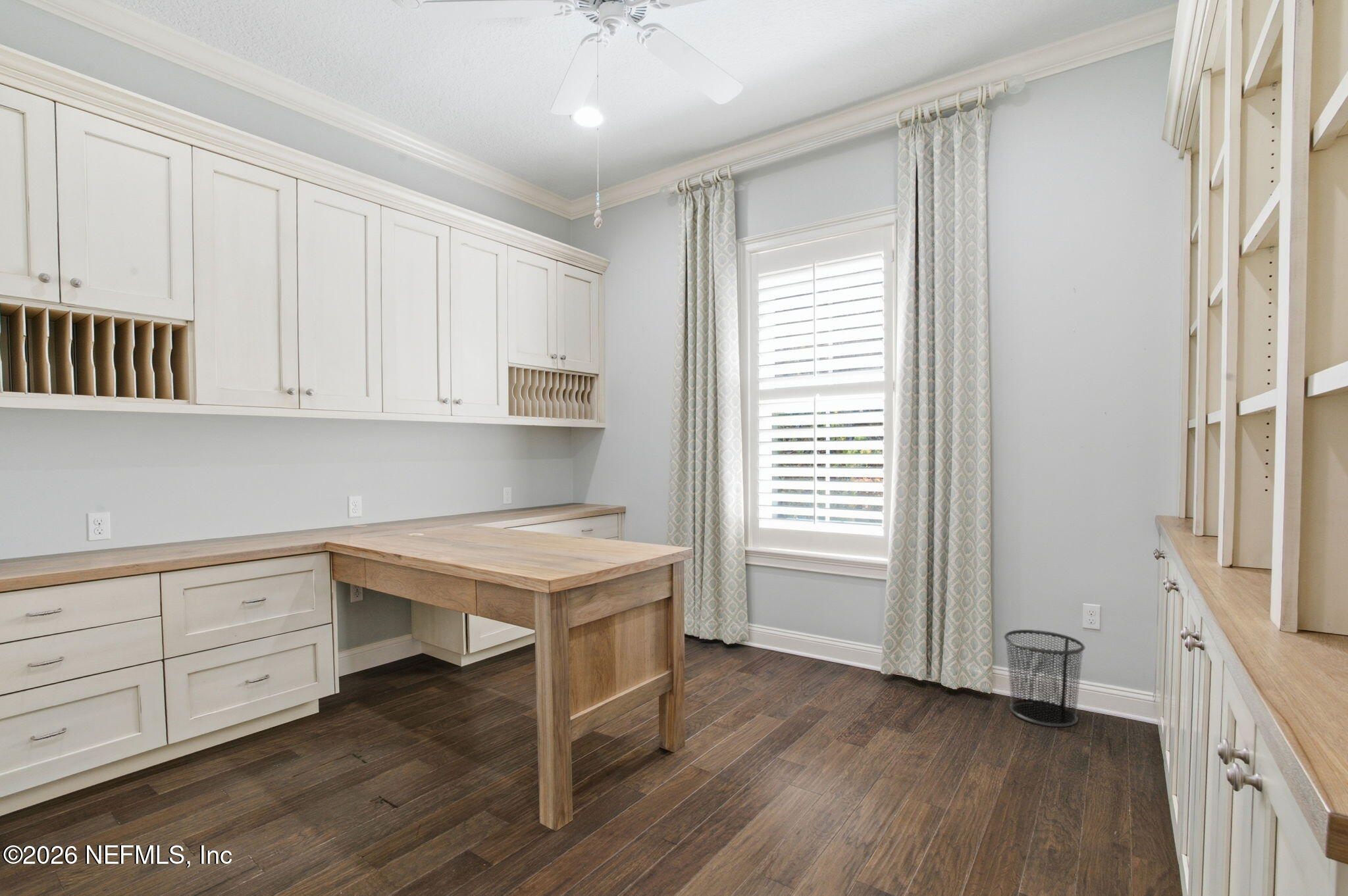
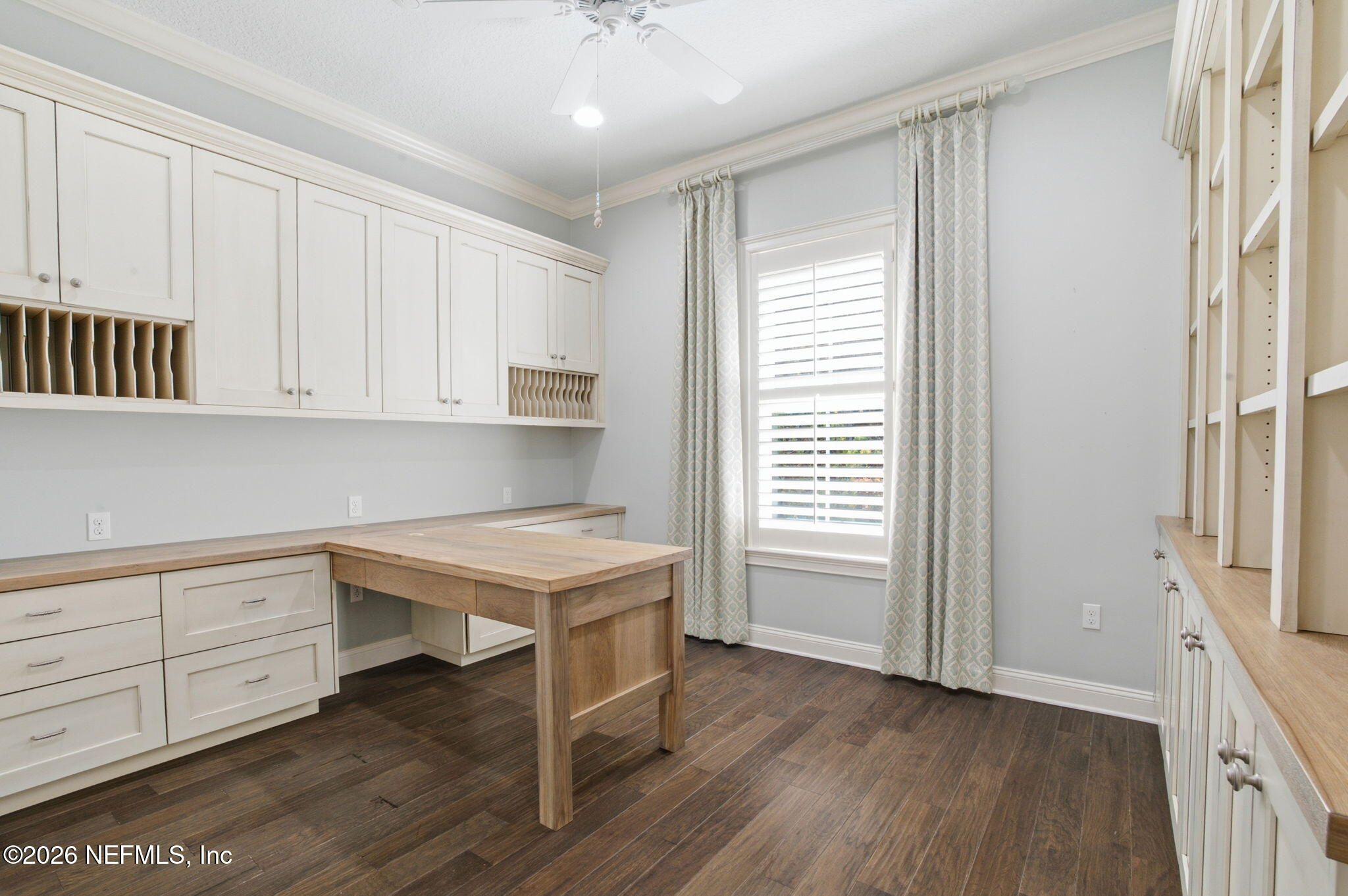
- waste bin [1003,629,1086,728]
